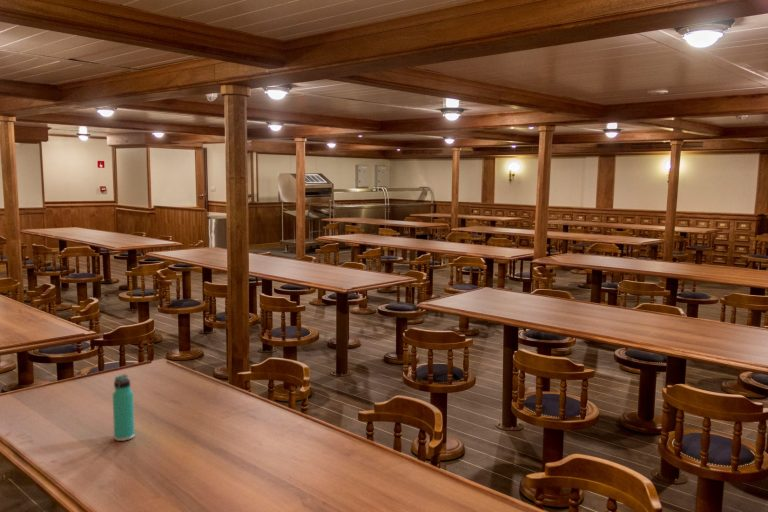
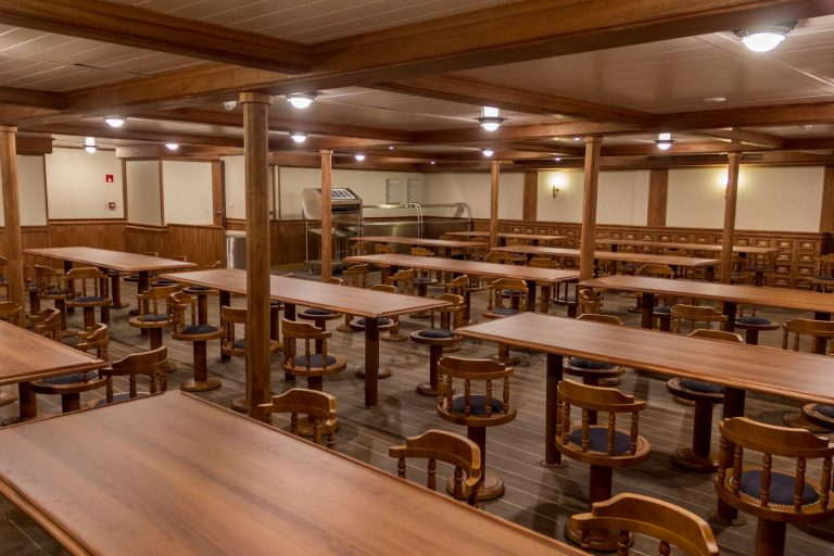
- thermos bottle [112,374,136,442]
